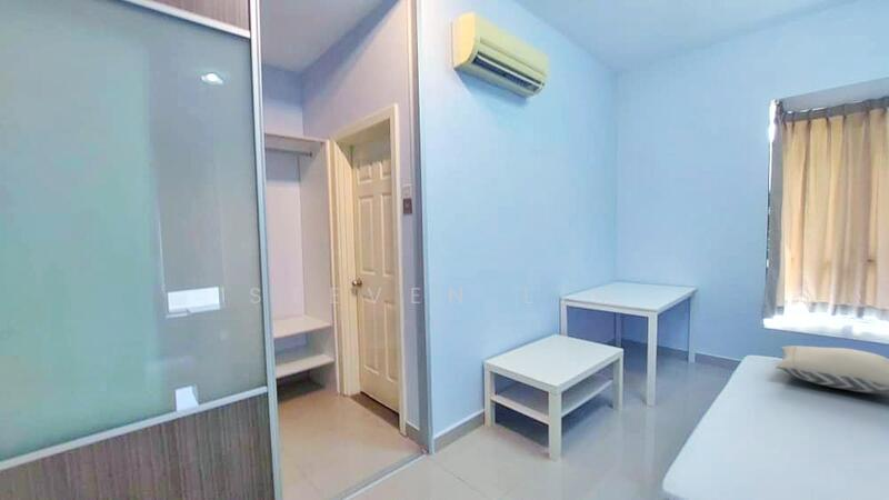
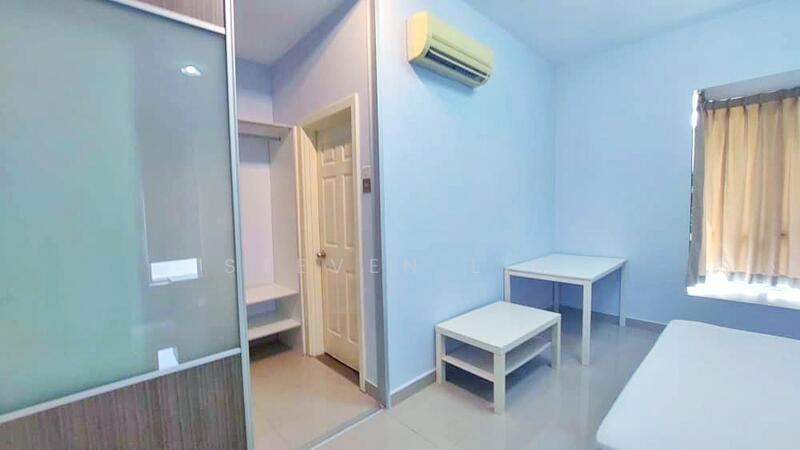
- pillow [775,344,889,396]
